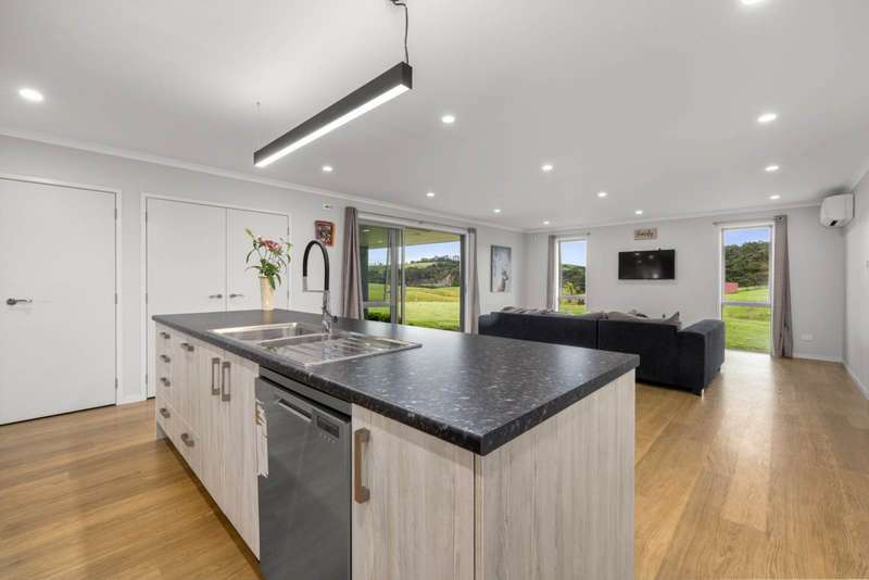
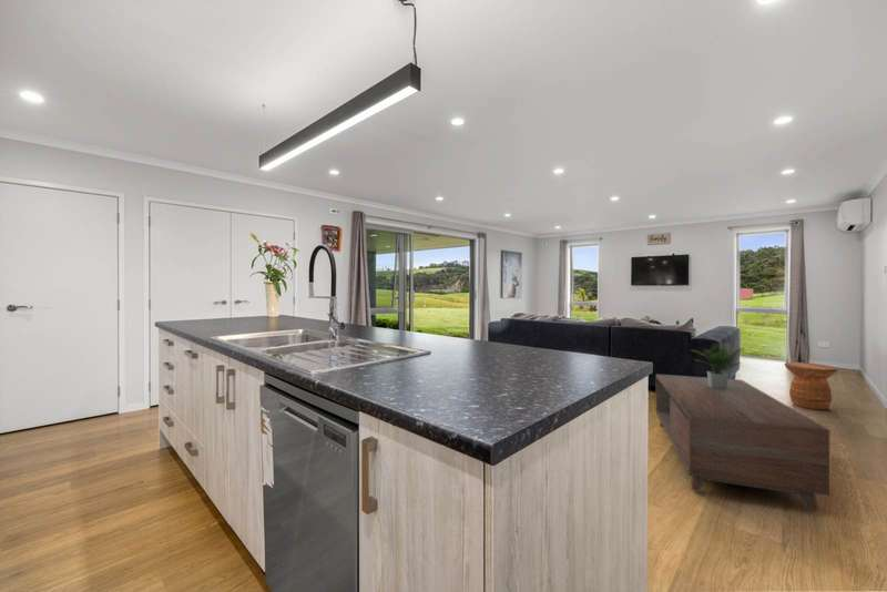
+ side table [784,361,839,411]
+ coffee table [654,343,830,511]
